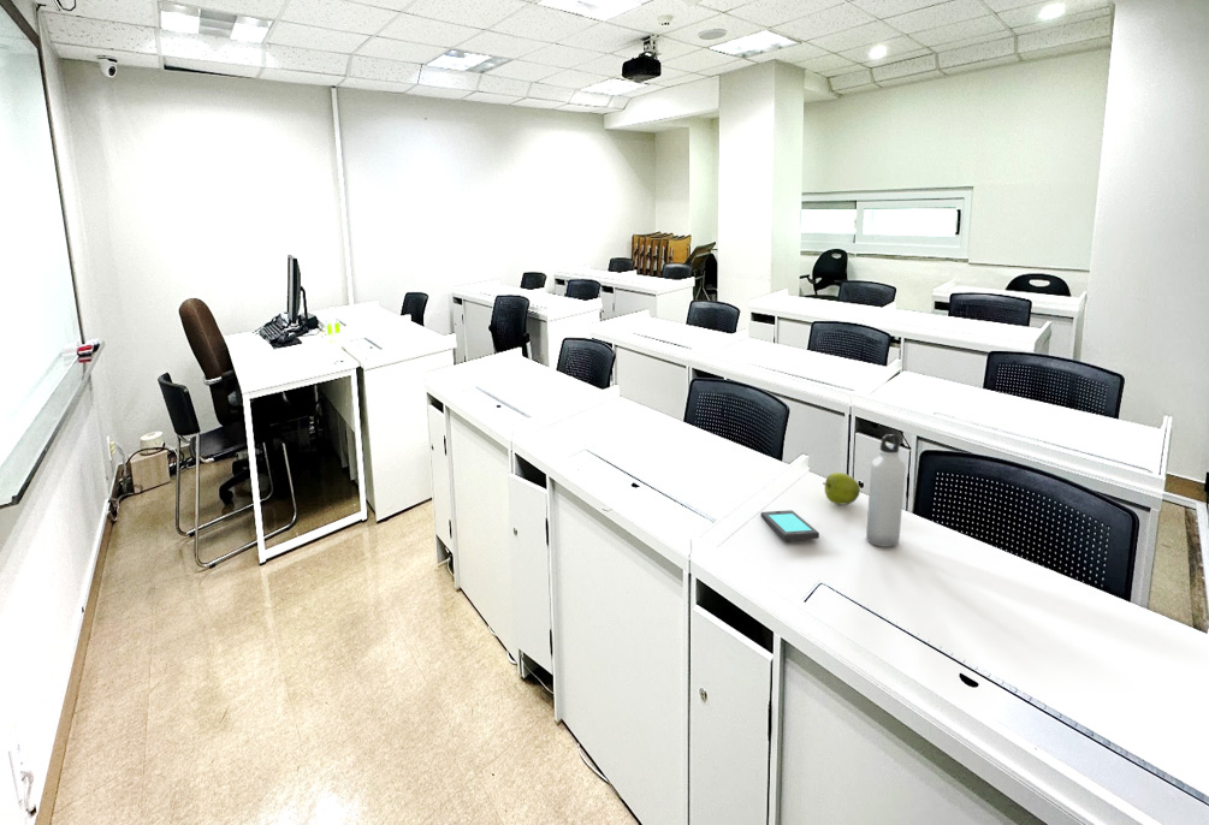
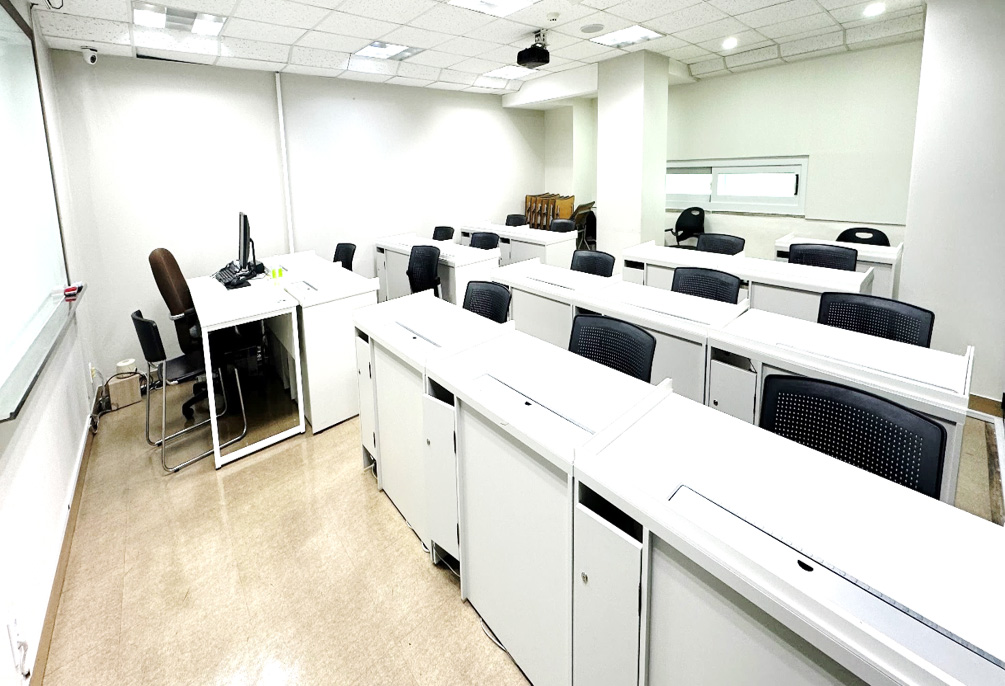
- apple [822,471,861,505]
- smartphone [759,509,820,542]
- water bottle [865,433,906,548]
